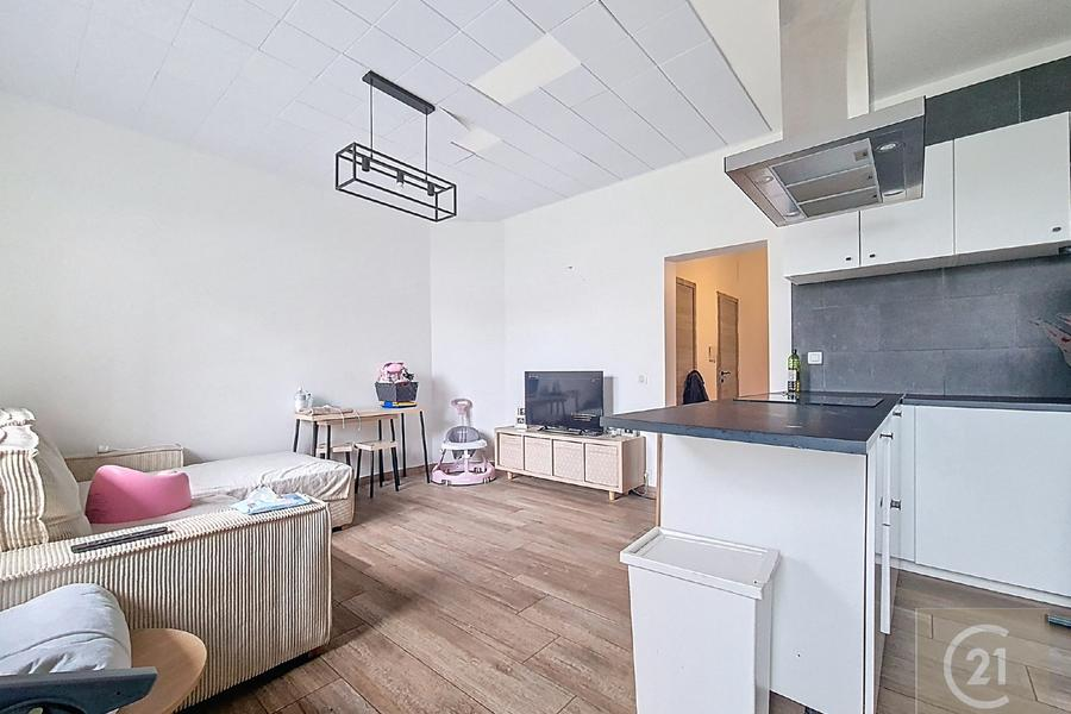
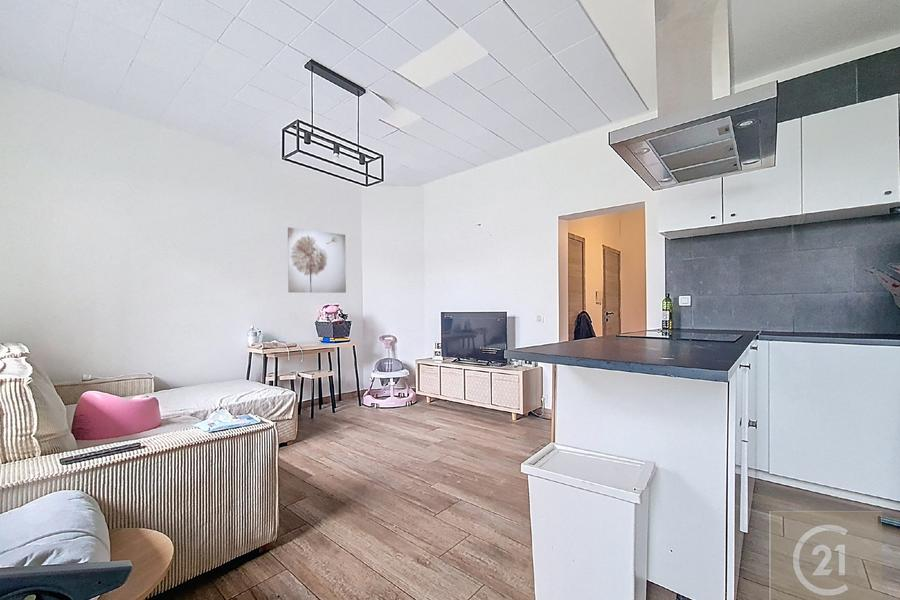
+ wall art [287,227,347,294]
